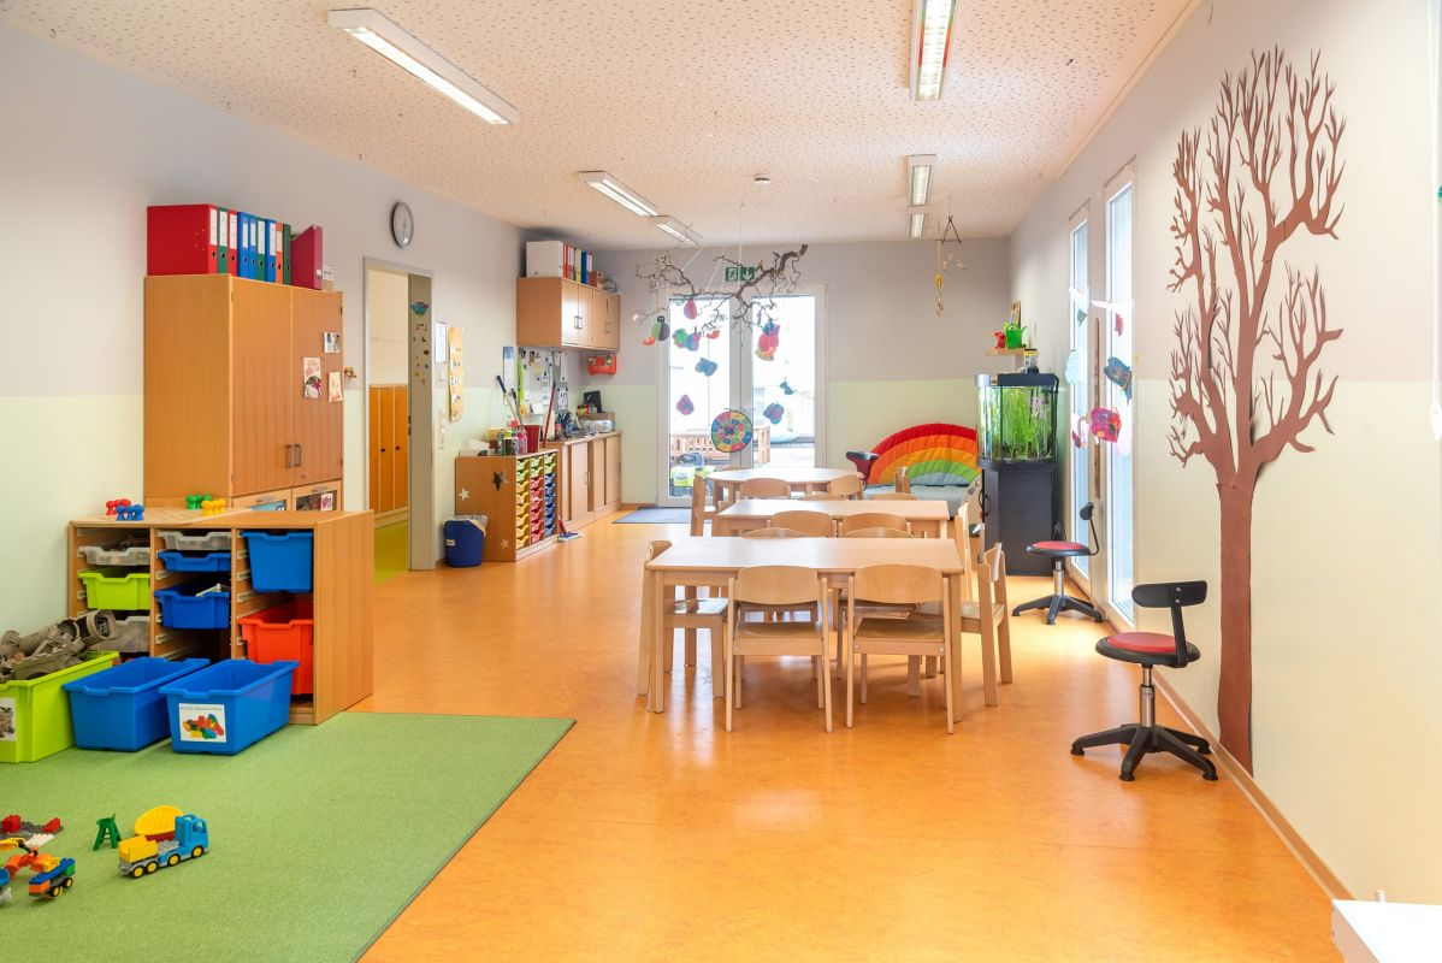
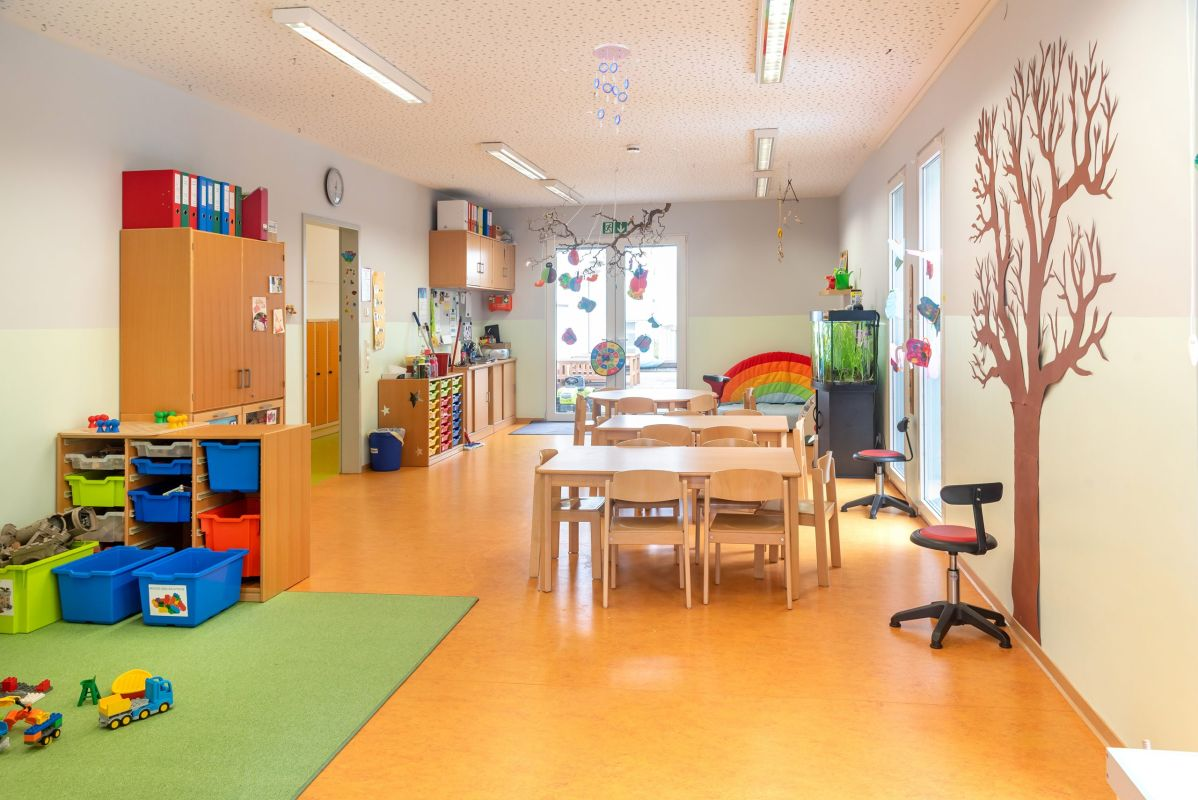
+ ceiling mobile [591,42,632,134]
